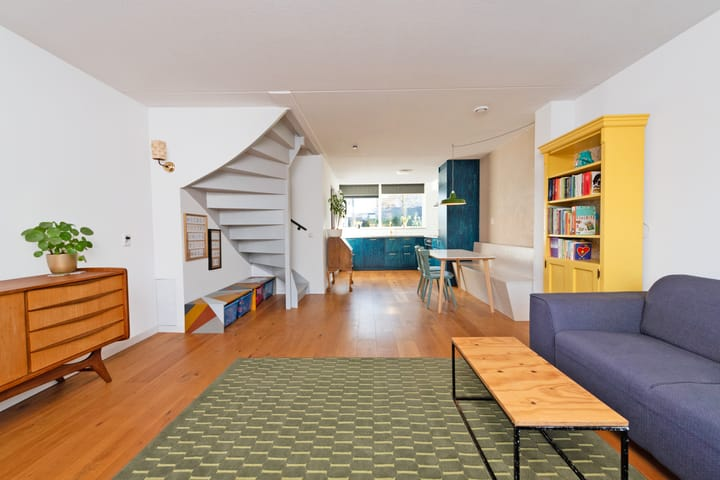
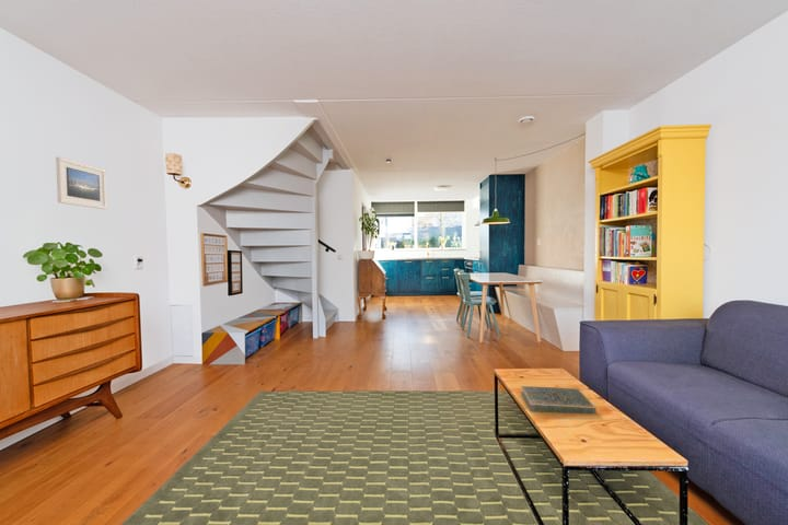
+ book [520,385,596,416]
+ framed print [55,156,108,210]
